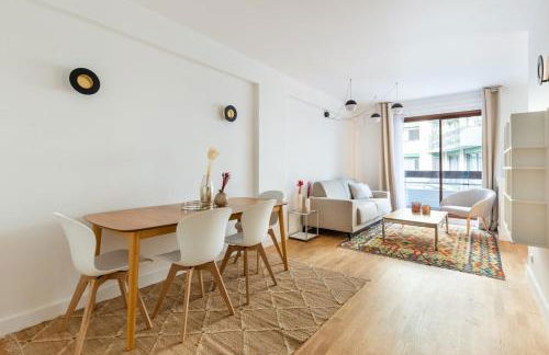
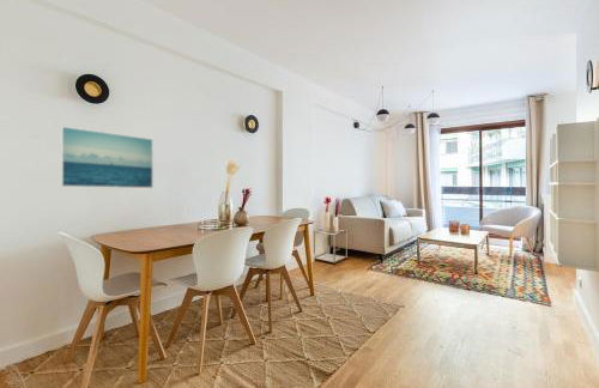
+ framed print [60,126,155,189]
